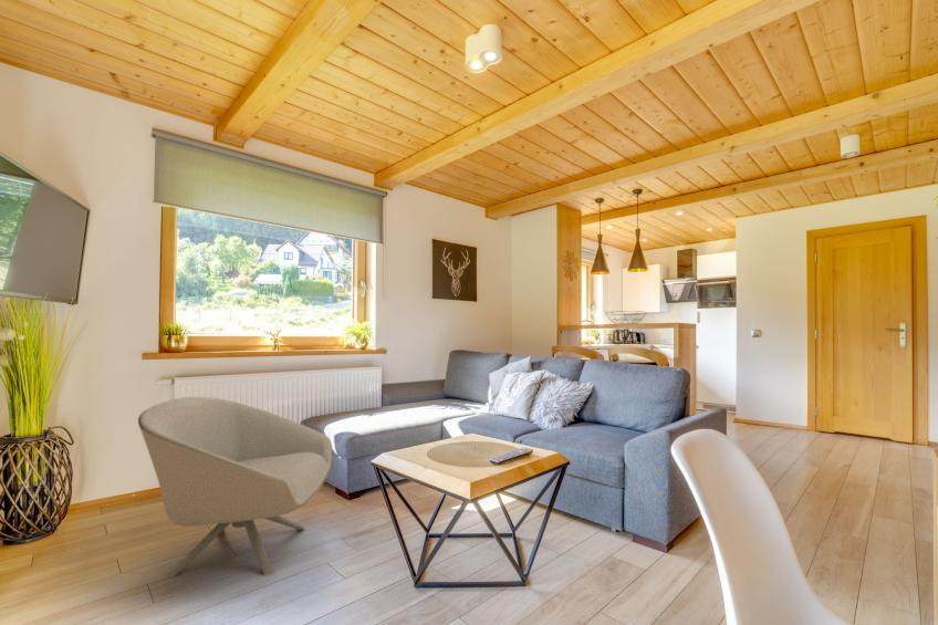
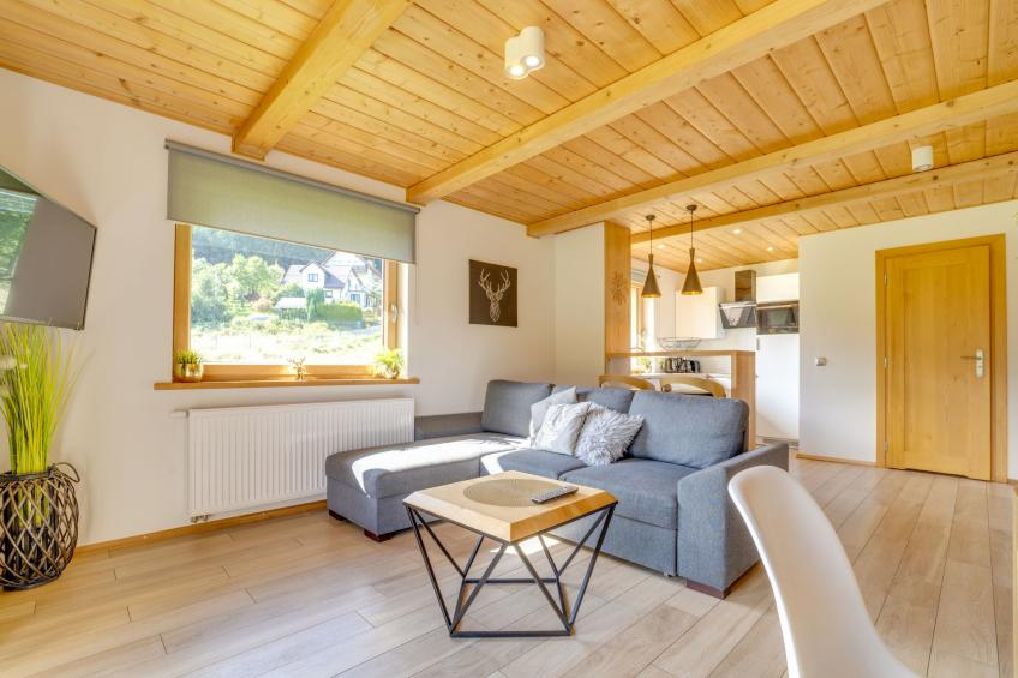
- armchair [137,396,333,579]
